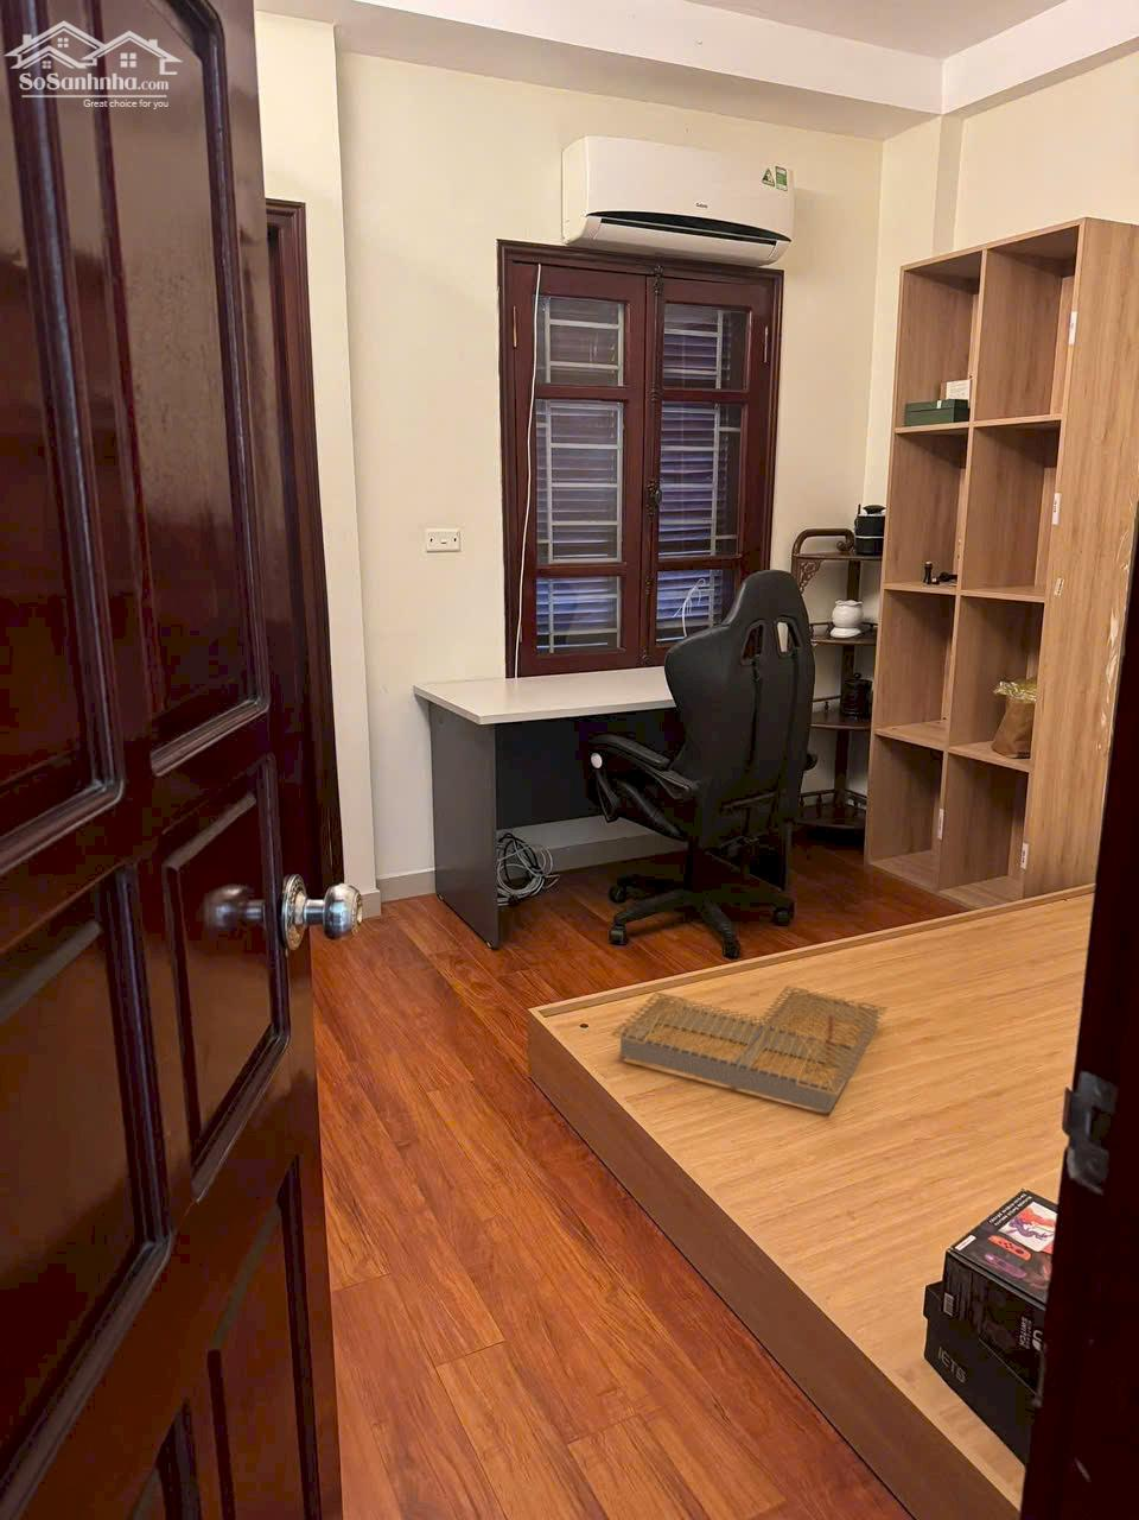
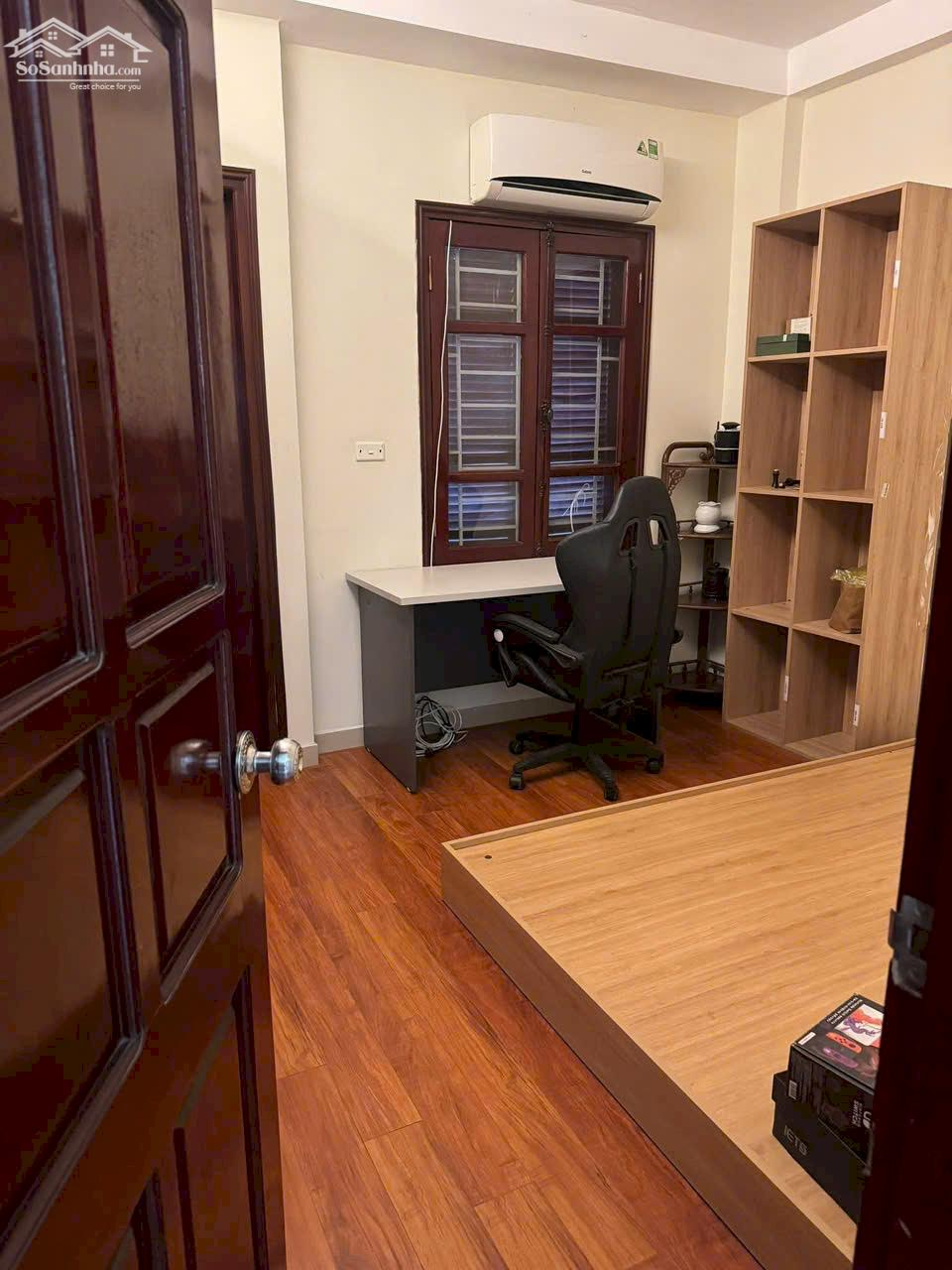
- architectural model [609,985,889,1114]
